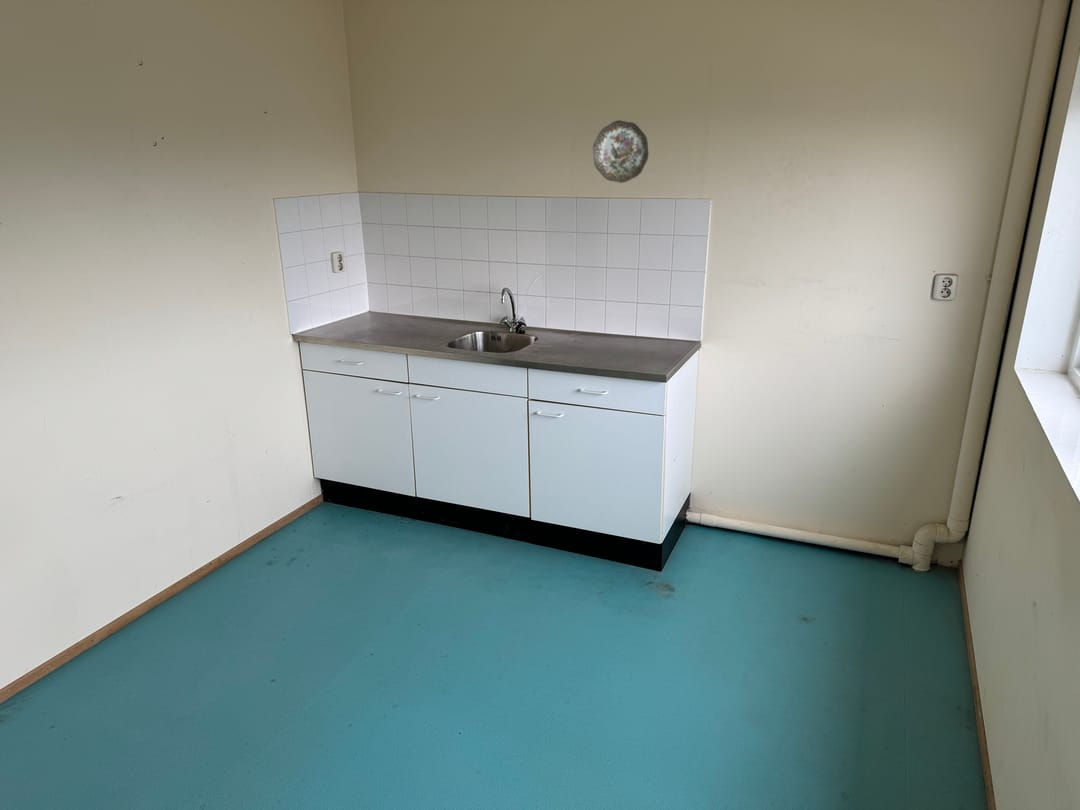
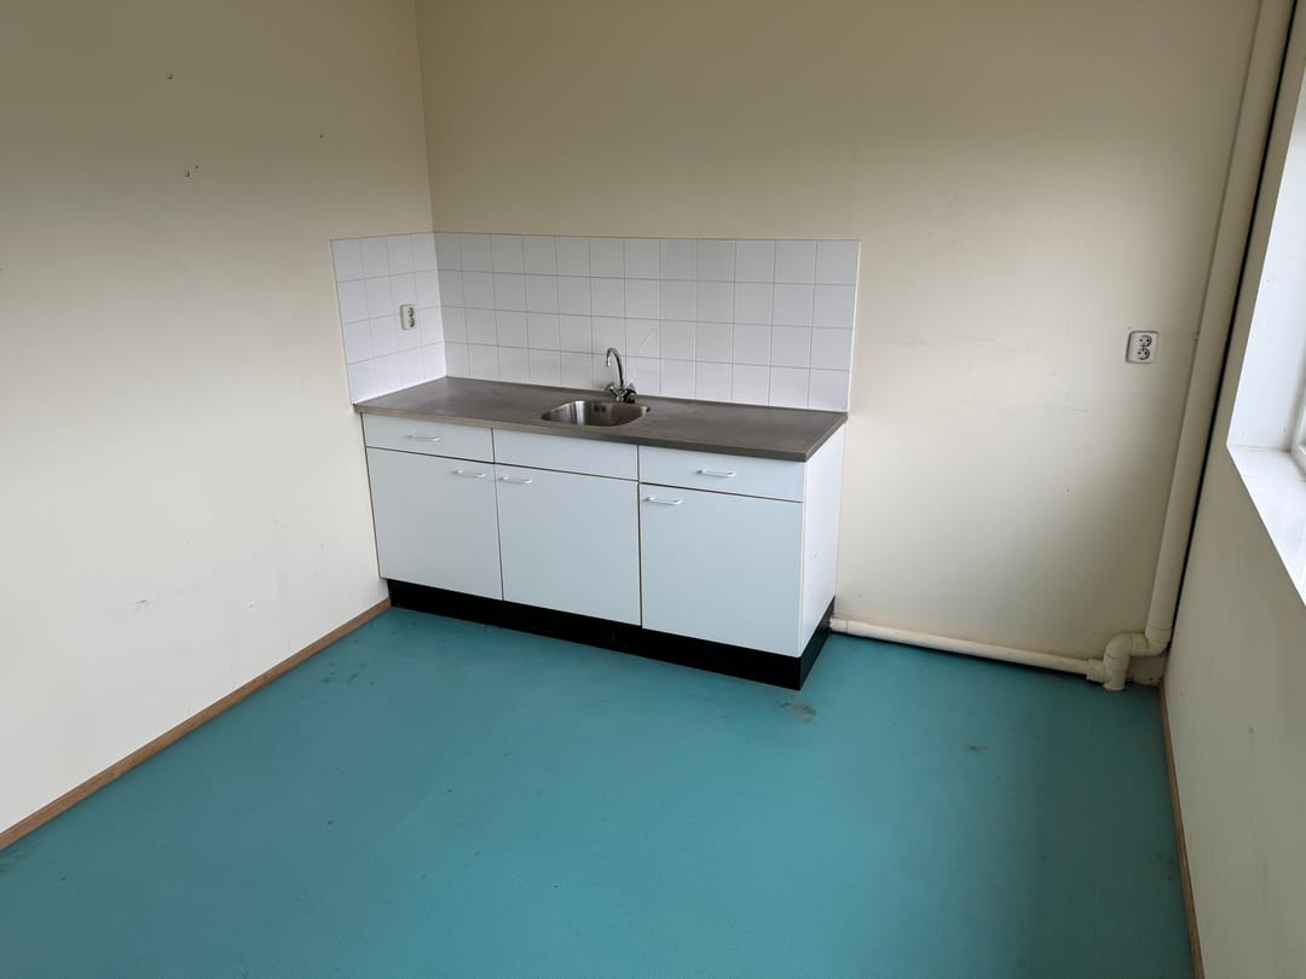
- decorative plate [592,119,650,184]
